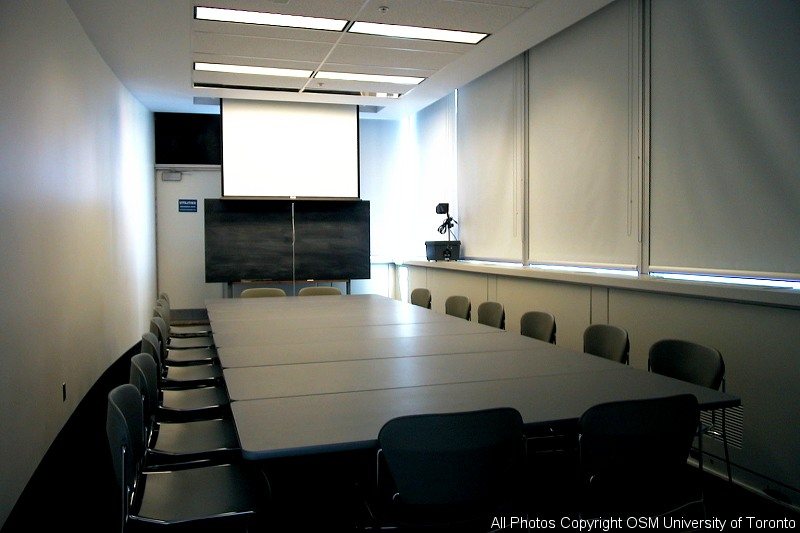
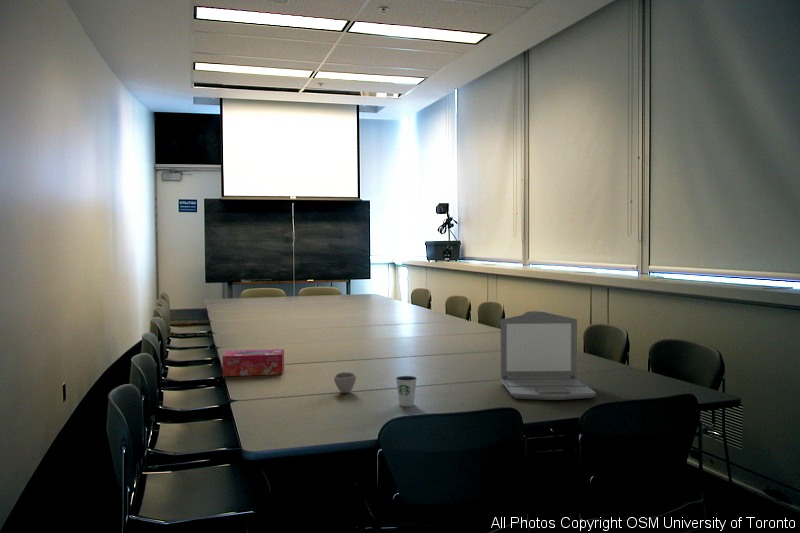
+ laptop [499,311,597,401]
+ cup [333,371,357,394]
+ dixie cup [395,375,418,407]
+ tissue box [222,348,285,377]
